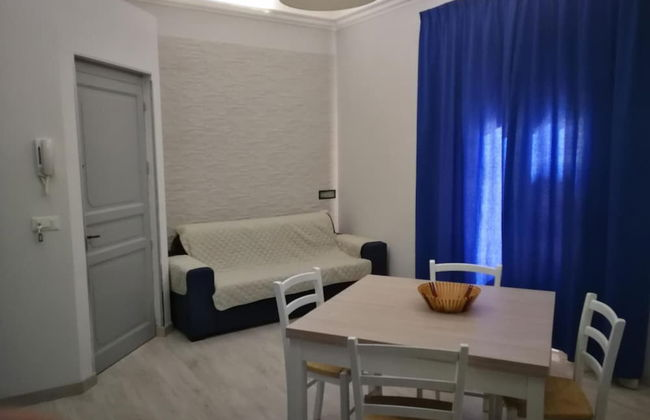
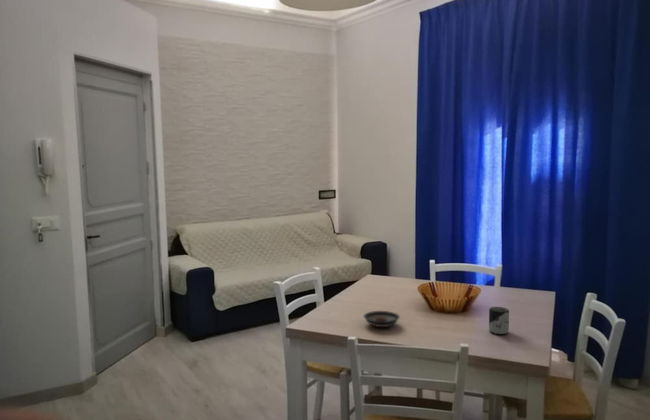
+ saucer [363,310,401,328]
+ cup [488,306,510,336]
